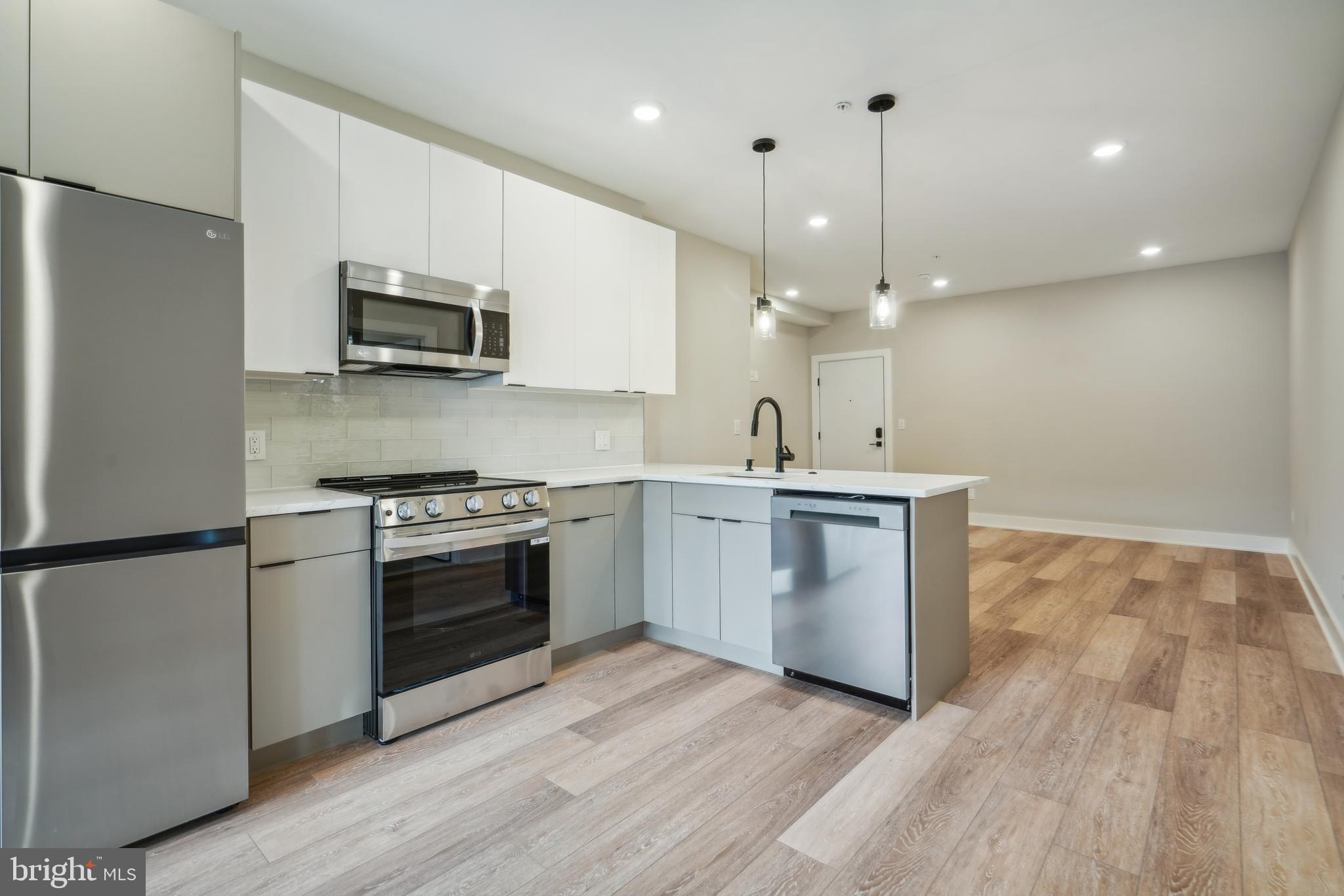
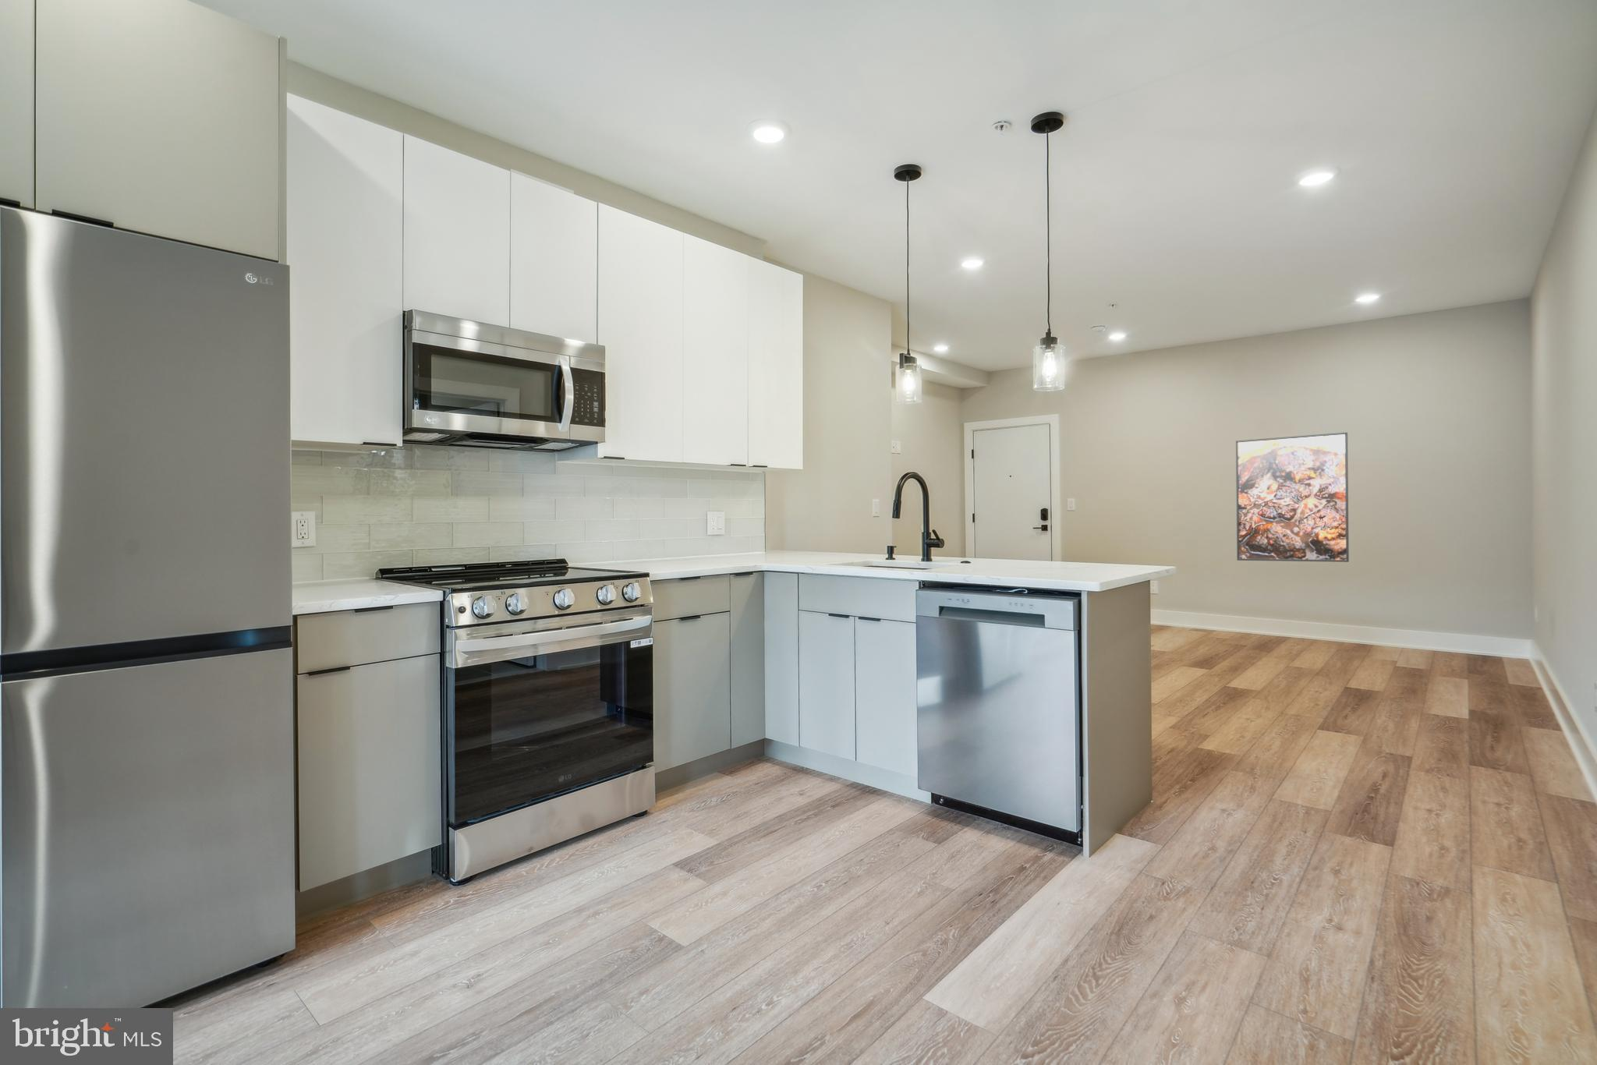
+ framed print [1235,431,1350,563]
